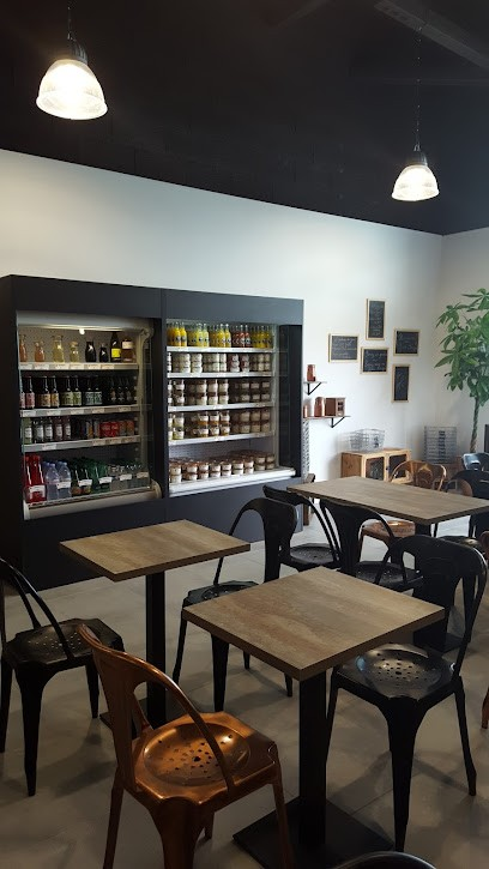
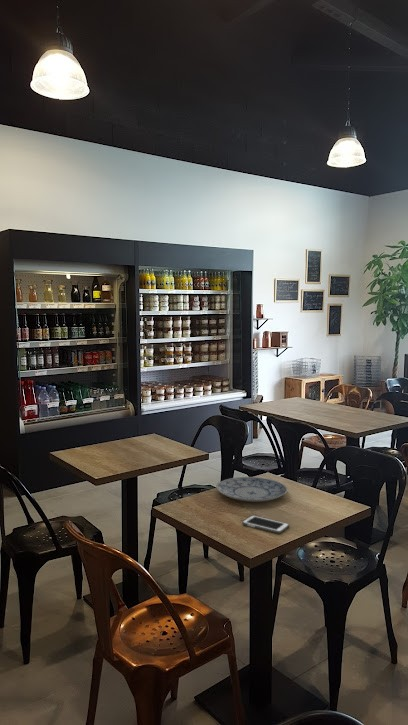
+ cell phone [241,514,290,535]
+ plate [215,476,288,503]
